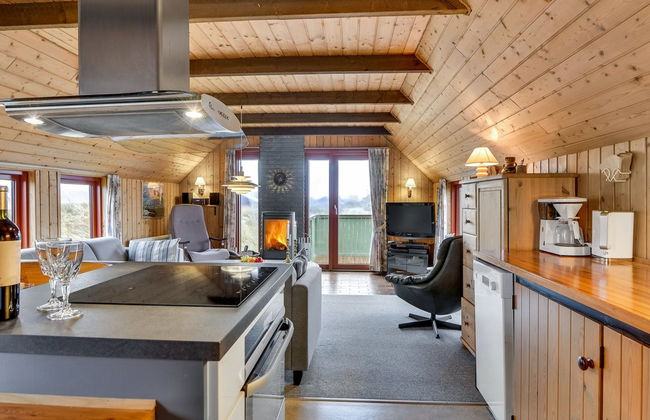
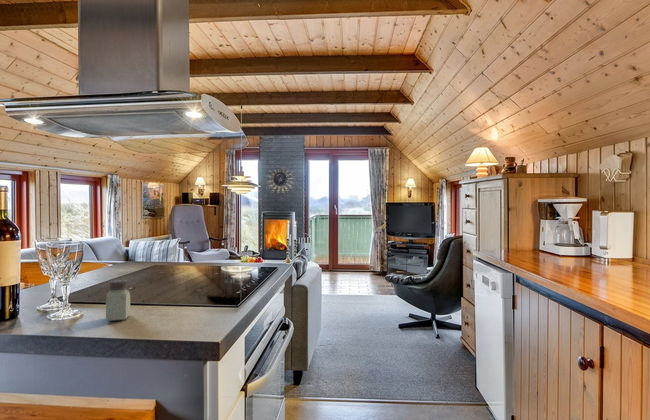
+ saltshaker [105,279,131,322]
